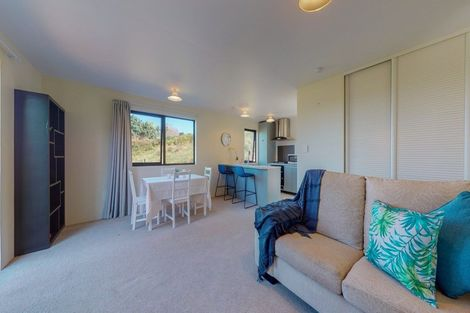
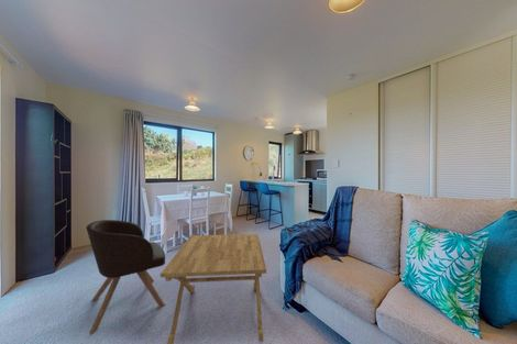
+ armchair [85,219,166,335]
+ side table [160,233,267,344]
